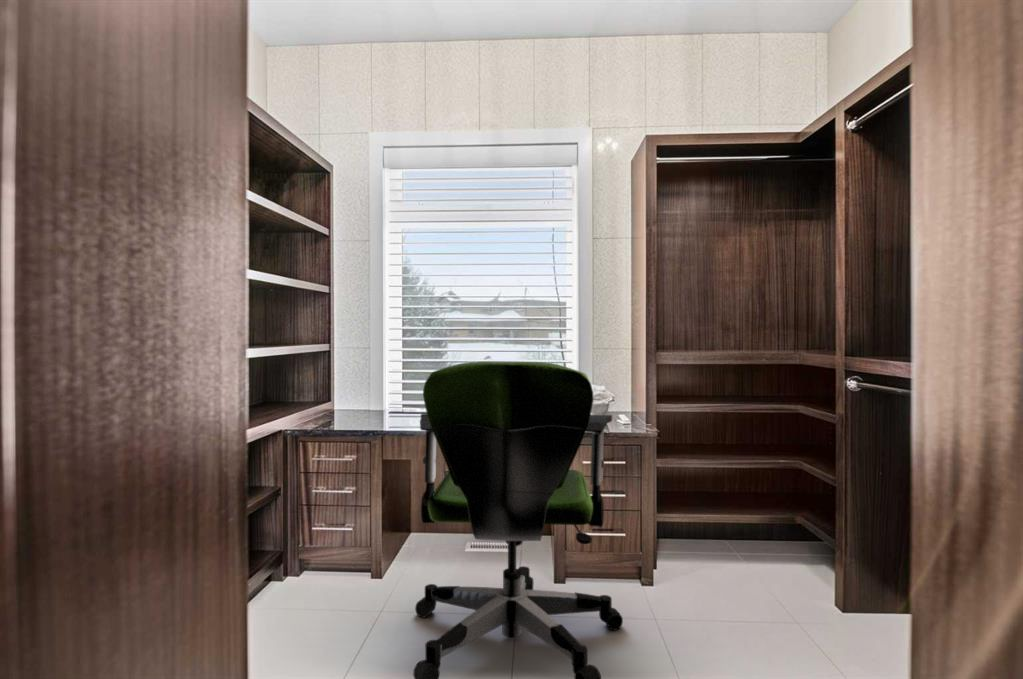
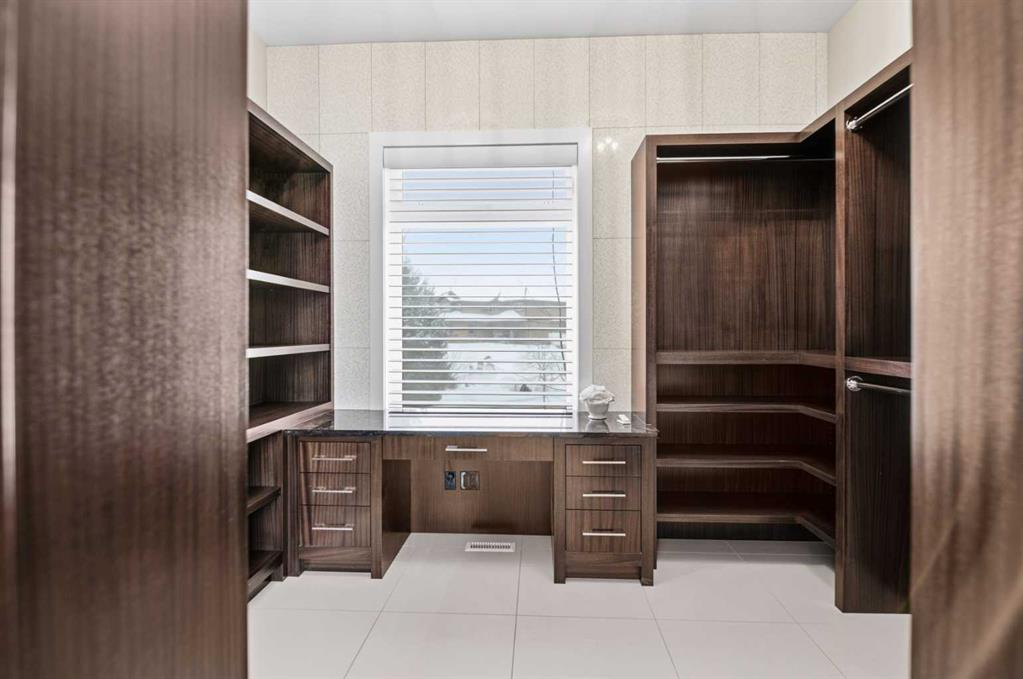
- office chair [412,361,624,679]
